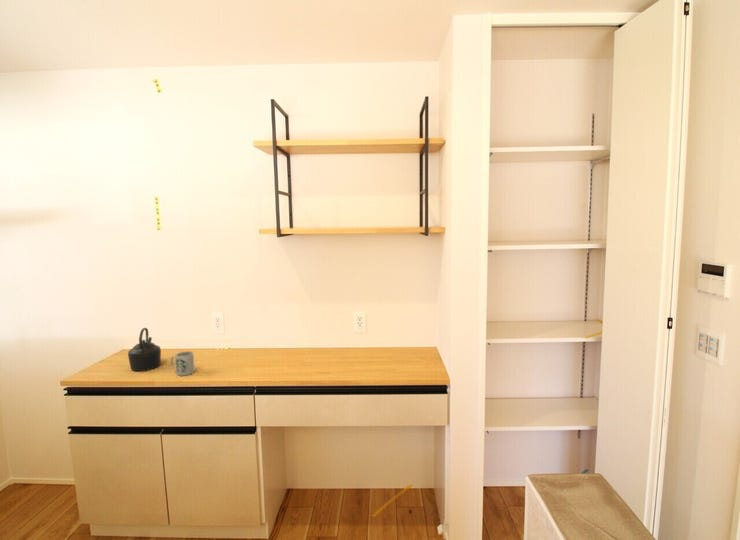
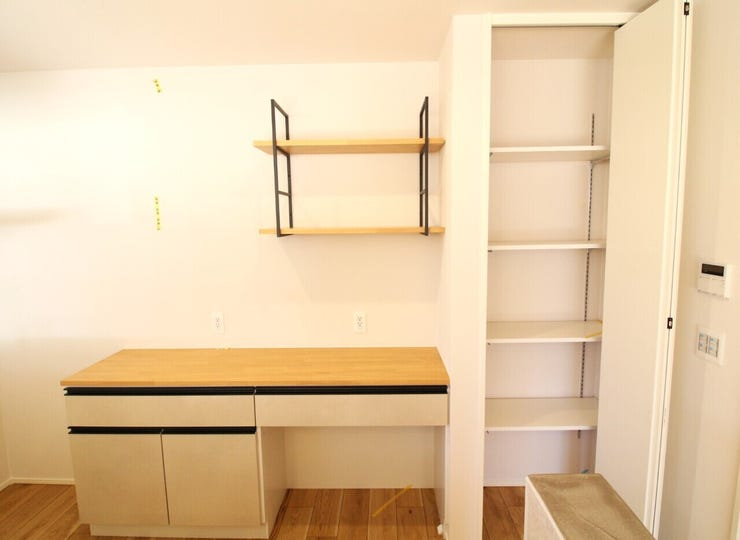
- mug [170,350,196,377]
- kettle [127,327,162,372]
